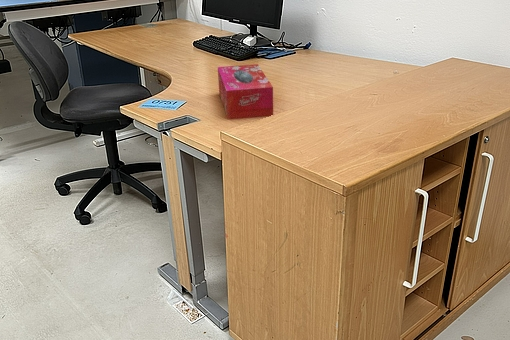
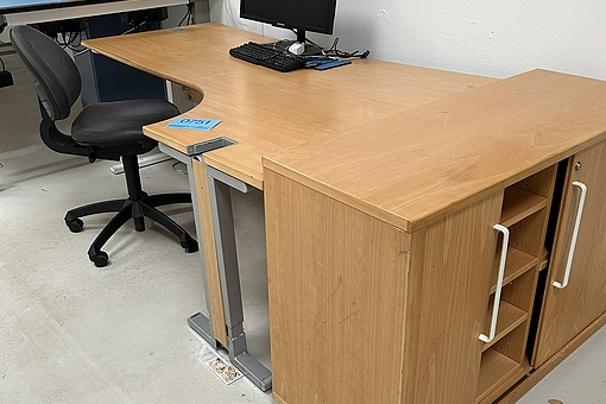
- tissue box [217,63,274,120]
